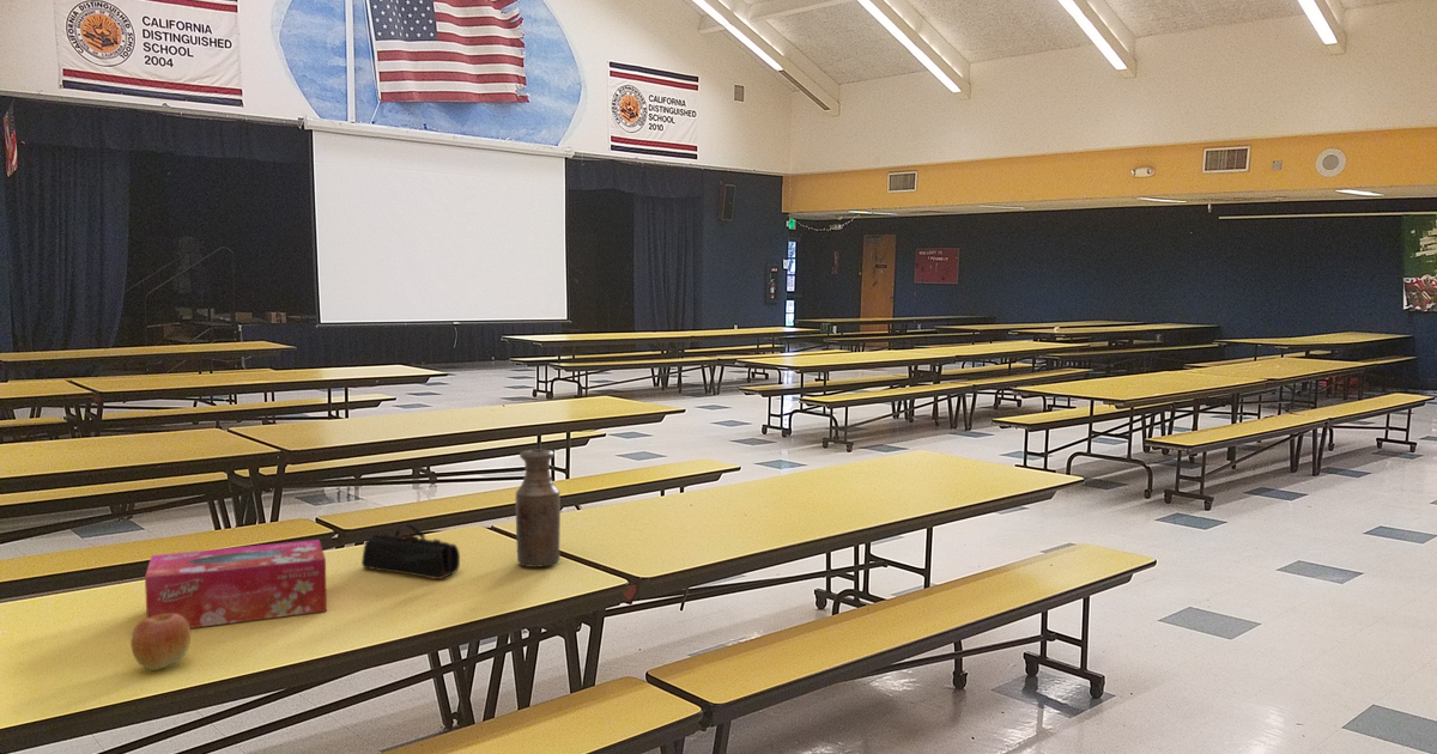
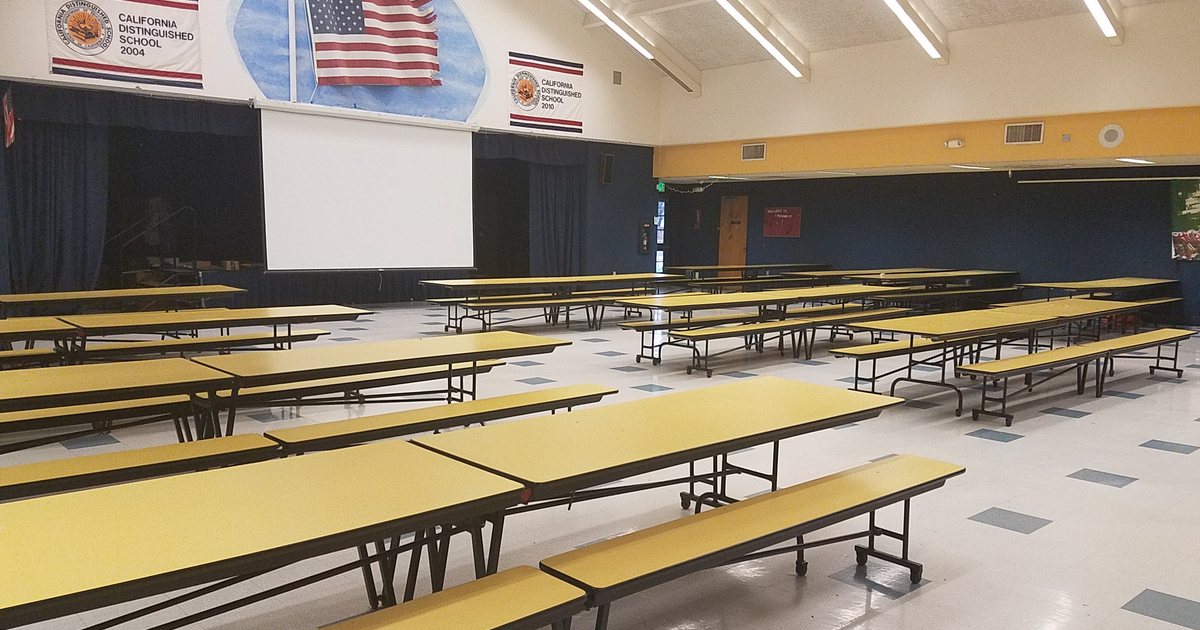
- apple [129,614,192,671]
- pencil case [360,523,461,580]
- bottle [515,449,562,568]
- tissue box [144,539,328,630]
